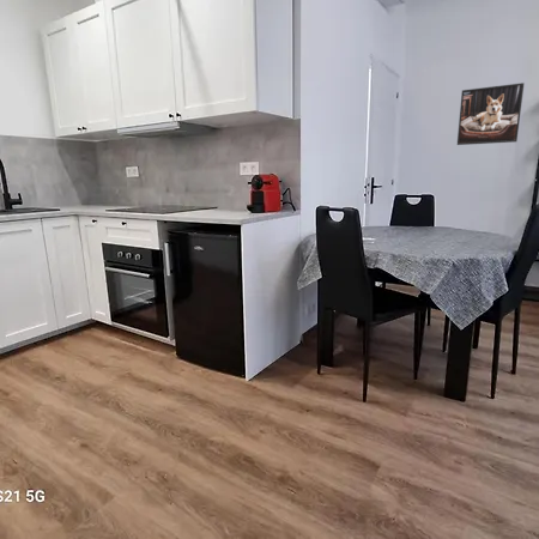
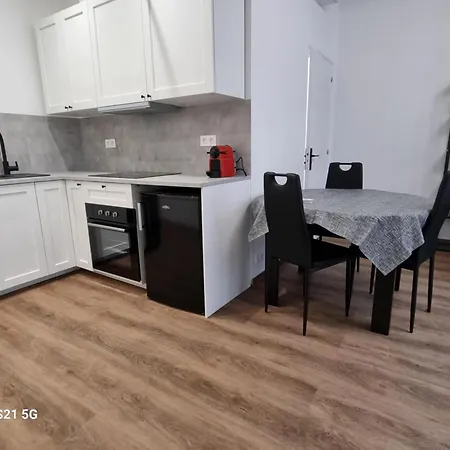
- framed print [456,81,526,146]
